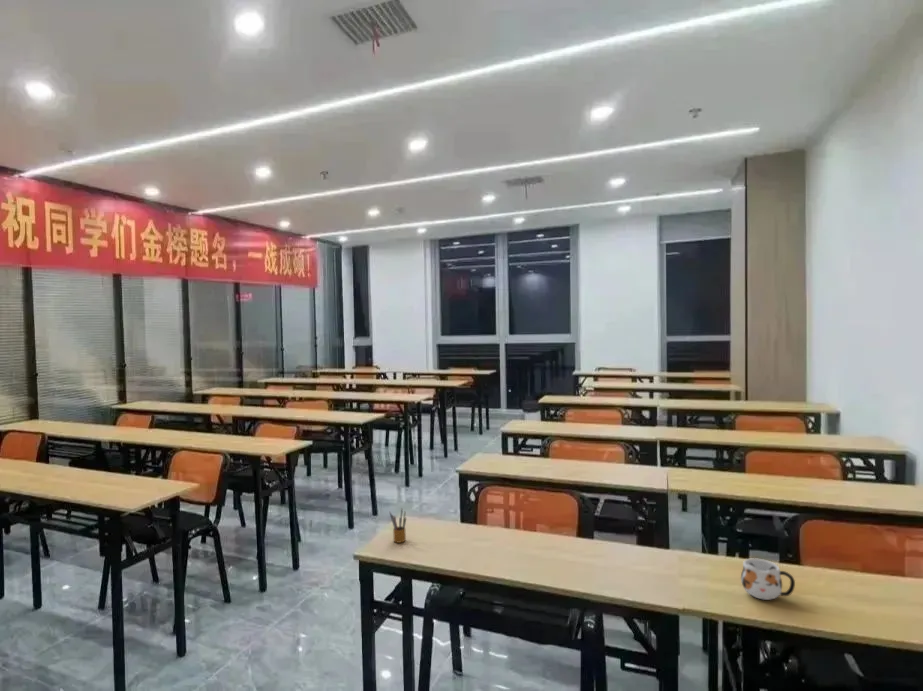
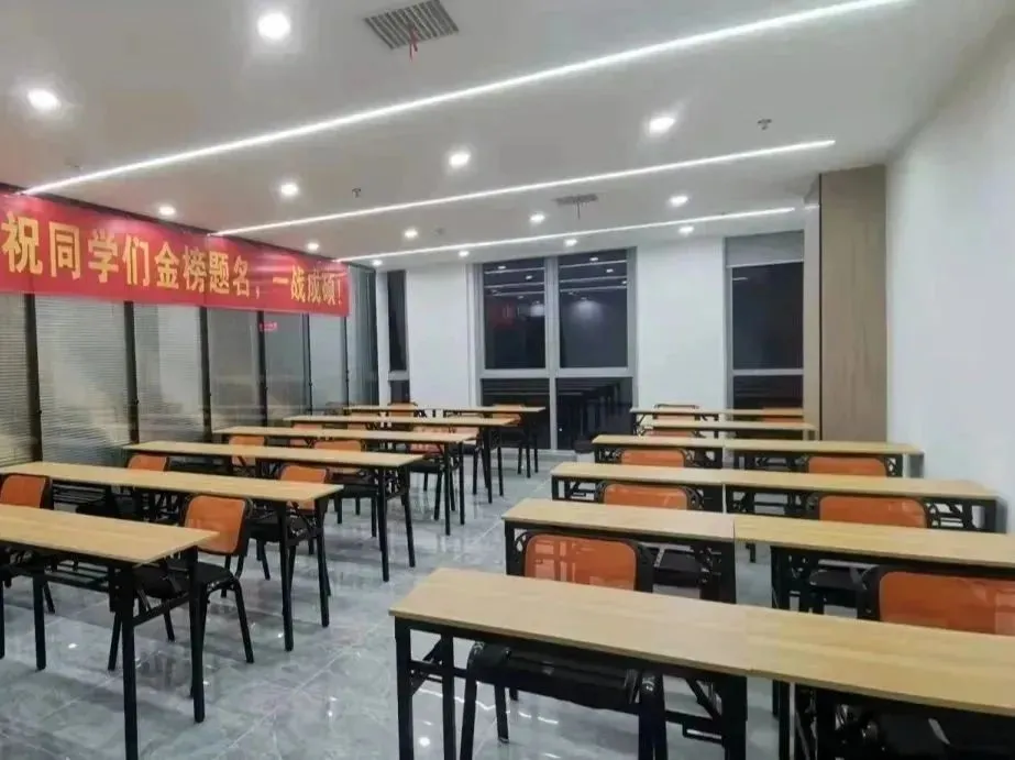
- mug [740,557,796,601]
- pencil box [389,508,407,544]
